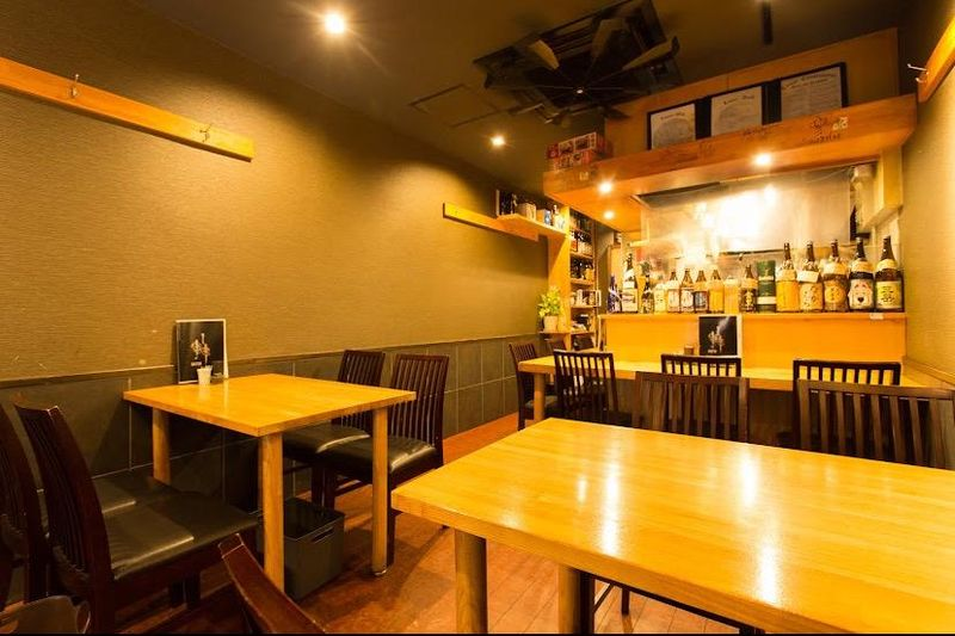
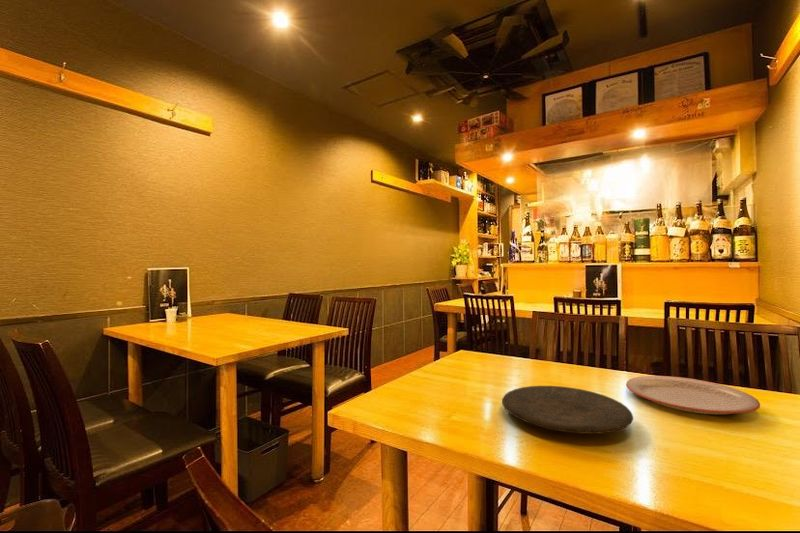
+ plate [501,385,634,435]
+ plate [625,375,761,415]
